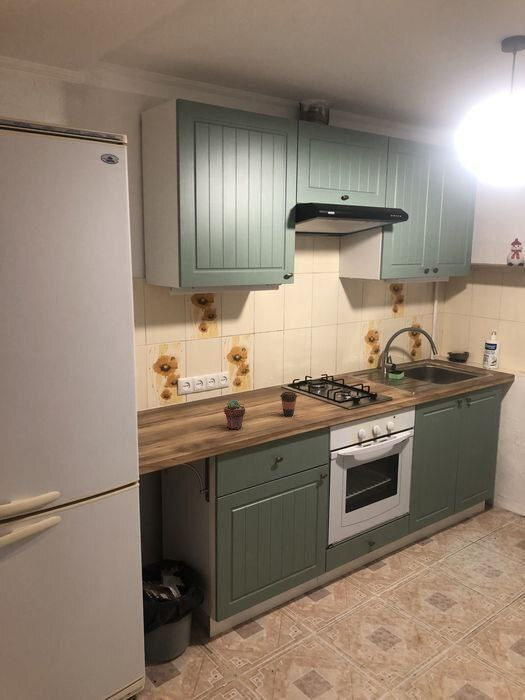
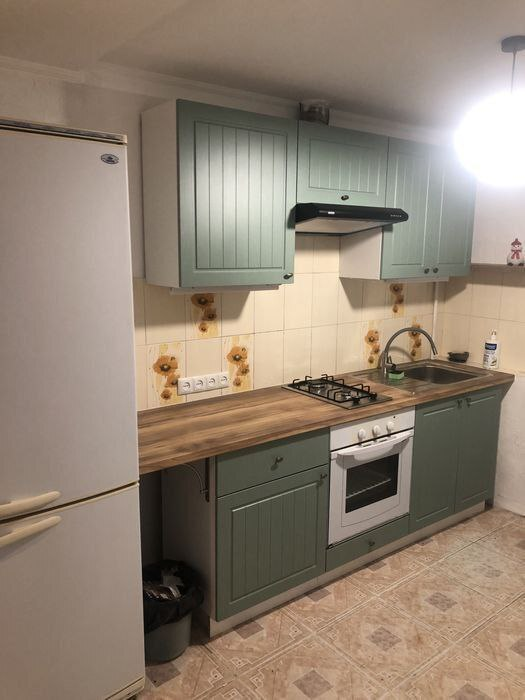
- potted succulent [223,398,246,430]
- coffee cup [279,391,298,417]
